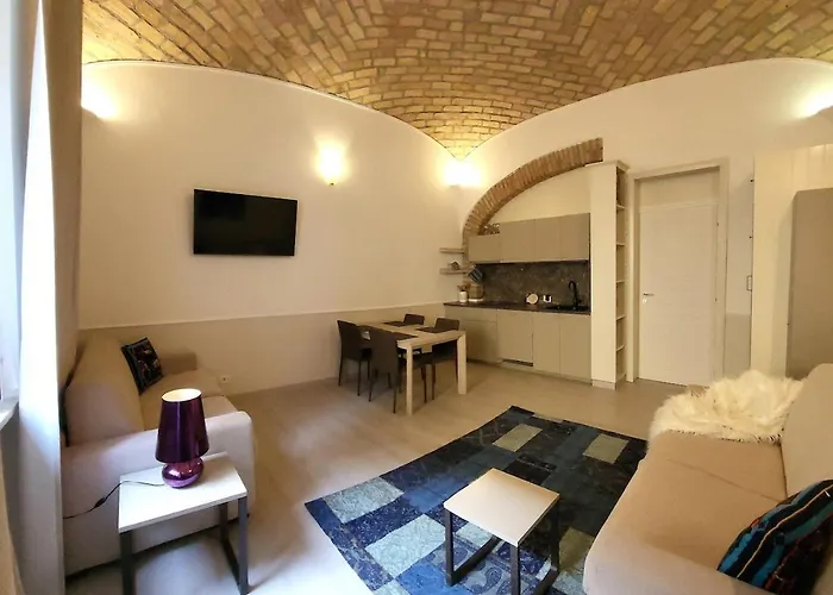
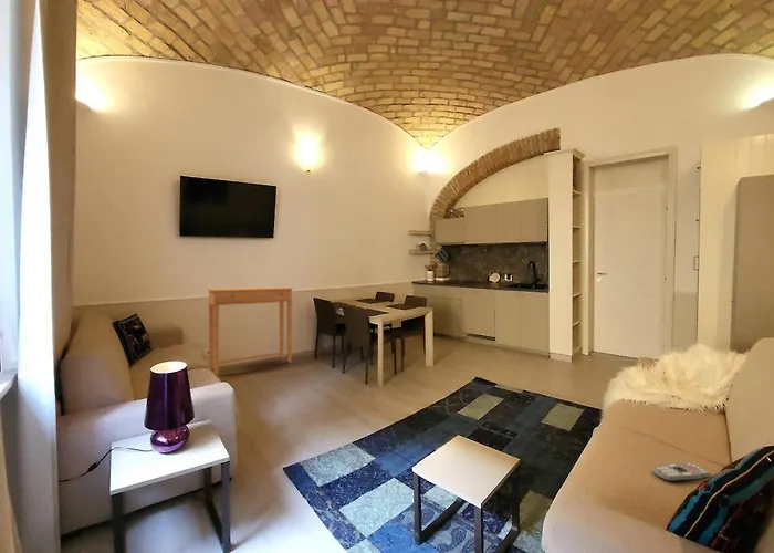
+ side table [207,286,294,376]
+ remote control [651,460,712,482]
